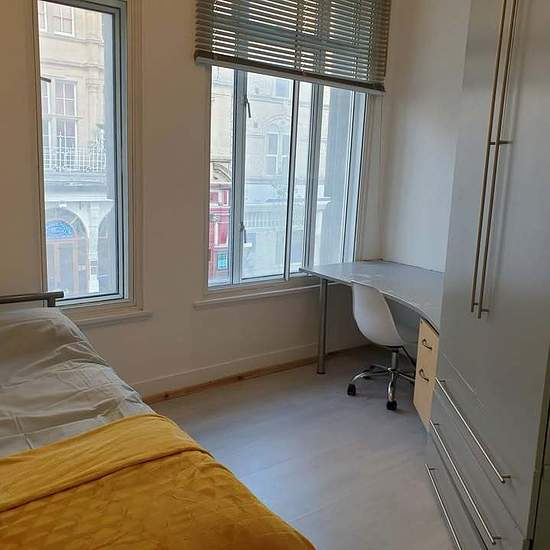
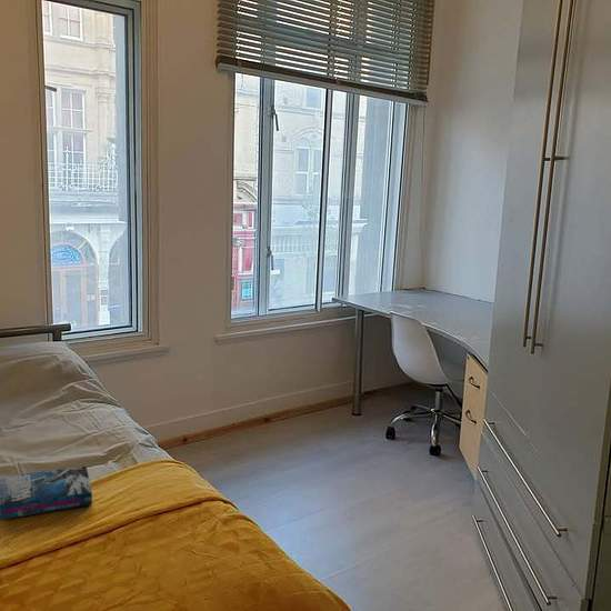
+ book [0,465,93,521]
